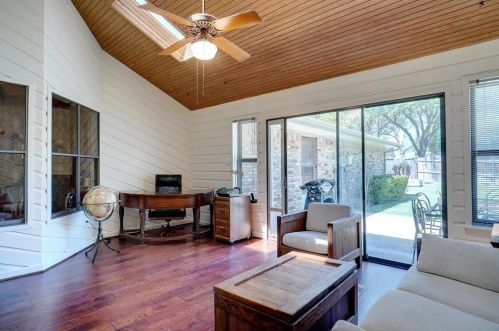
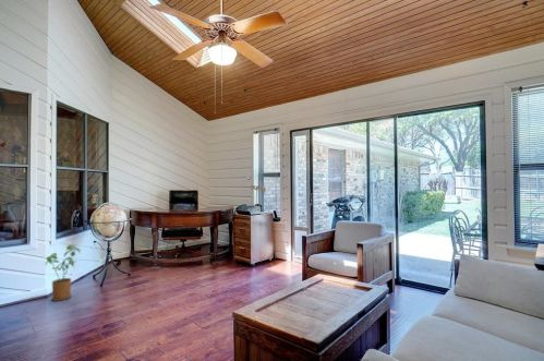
+ house plant [45,244,81,302]
